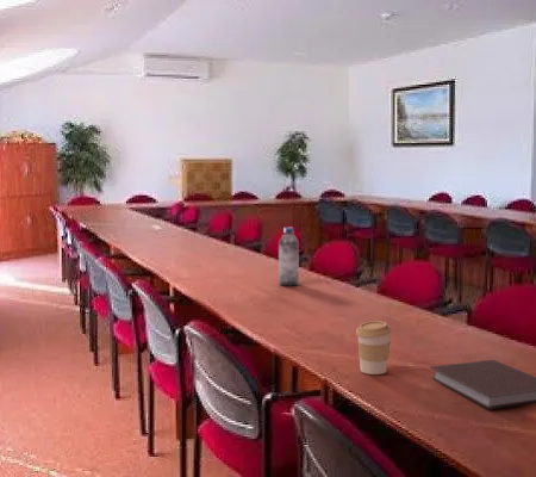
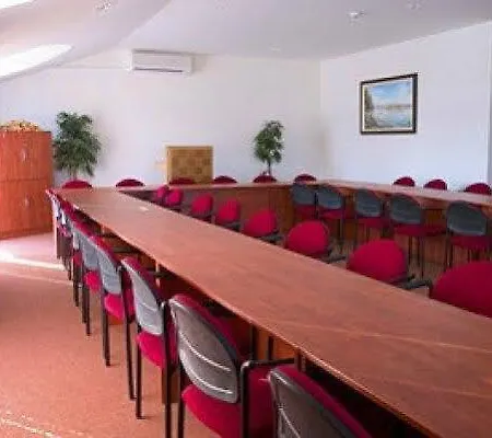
- coffee cup [355,320,392,376]
- water bottle [278,227,300,287]
- notebook [430,359,536,410]
